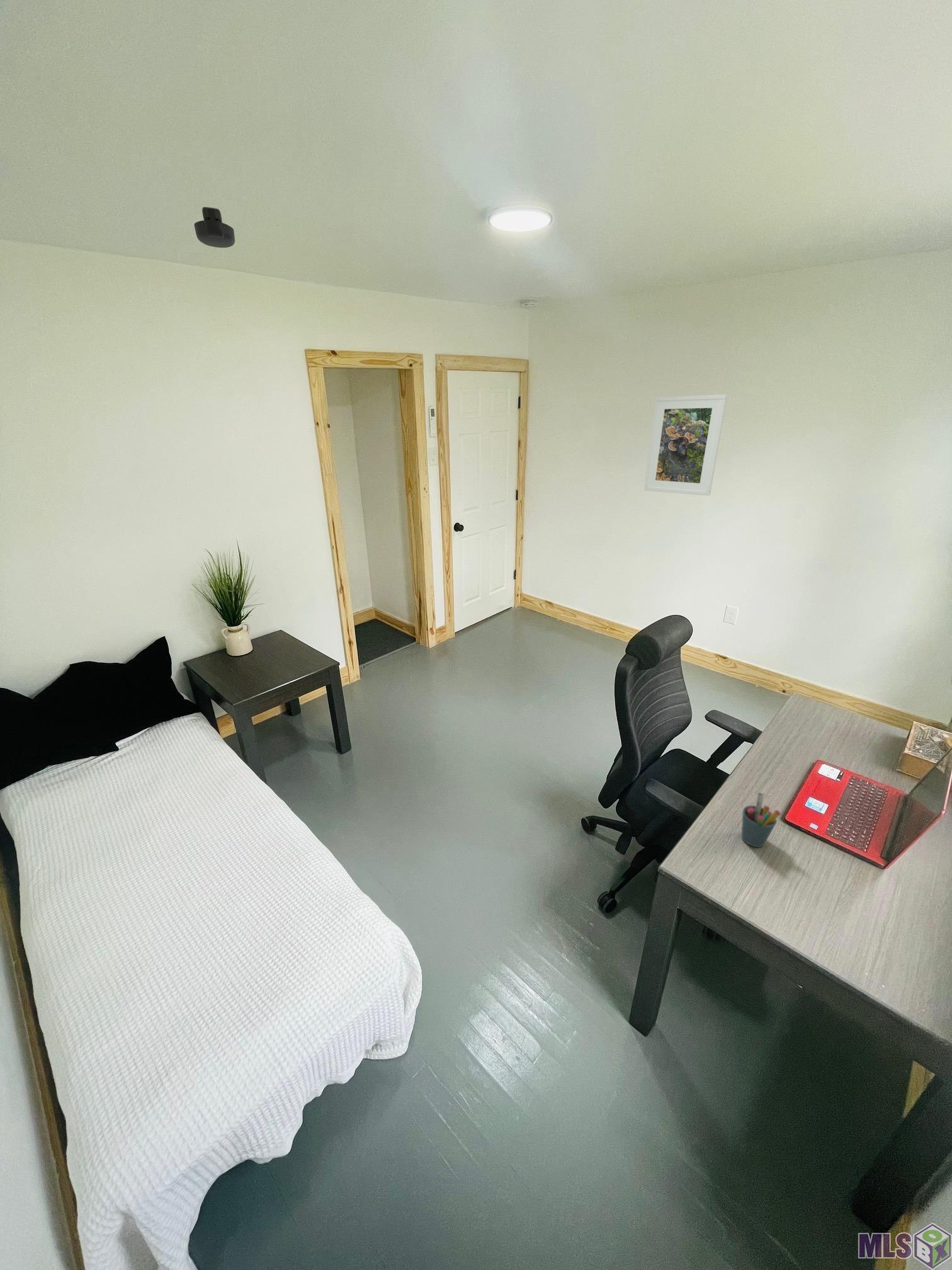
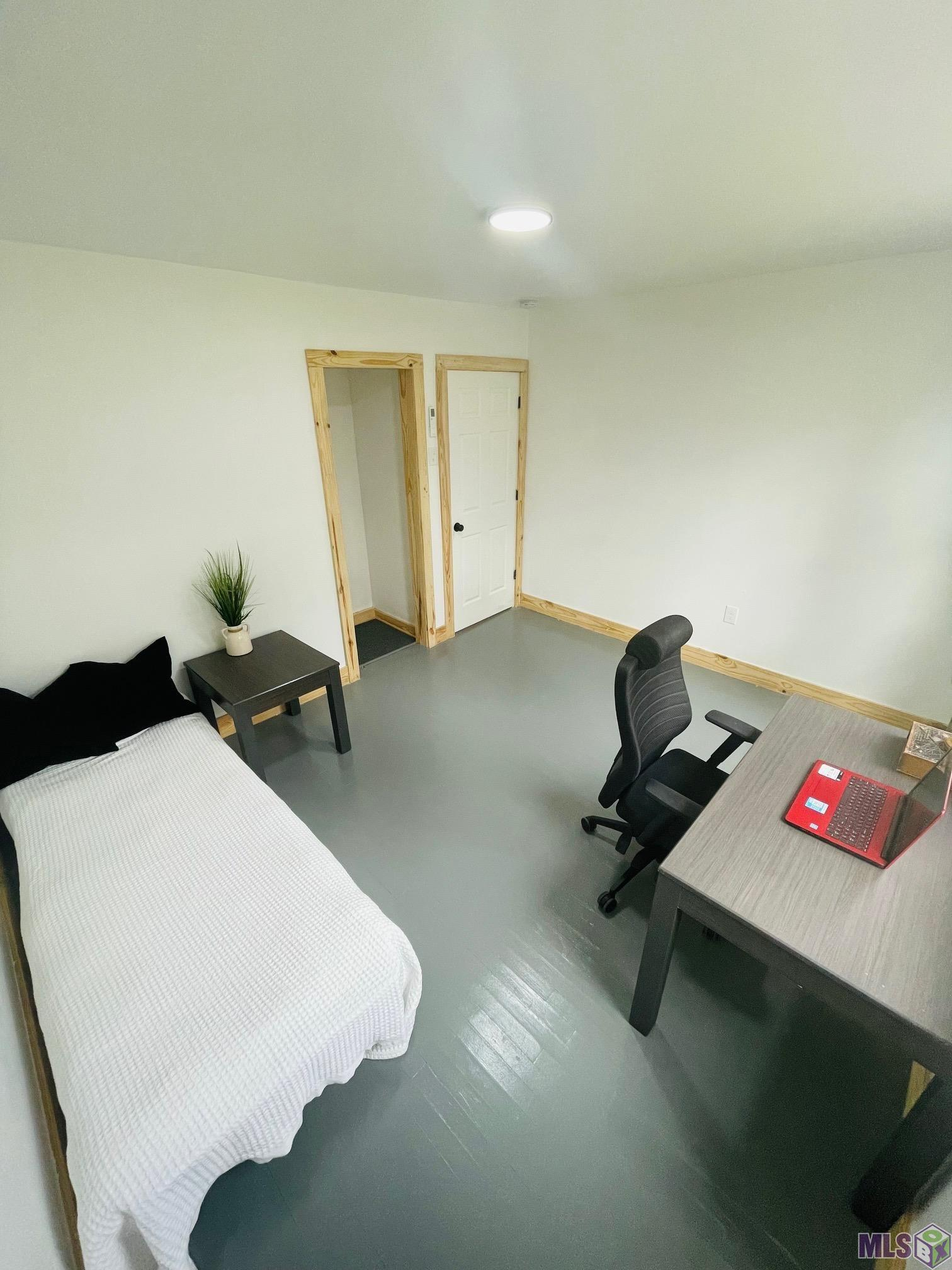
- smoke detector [193,207,235,248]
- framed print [643,394,728,496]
- pen holder [741,791,781,848]
